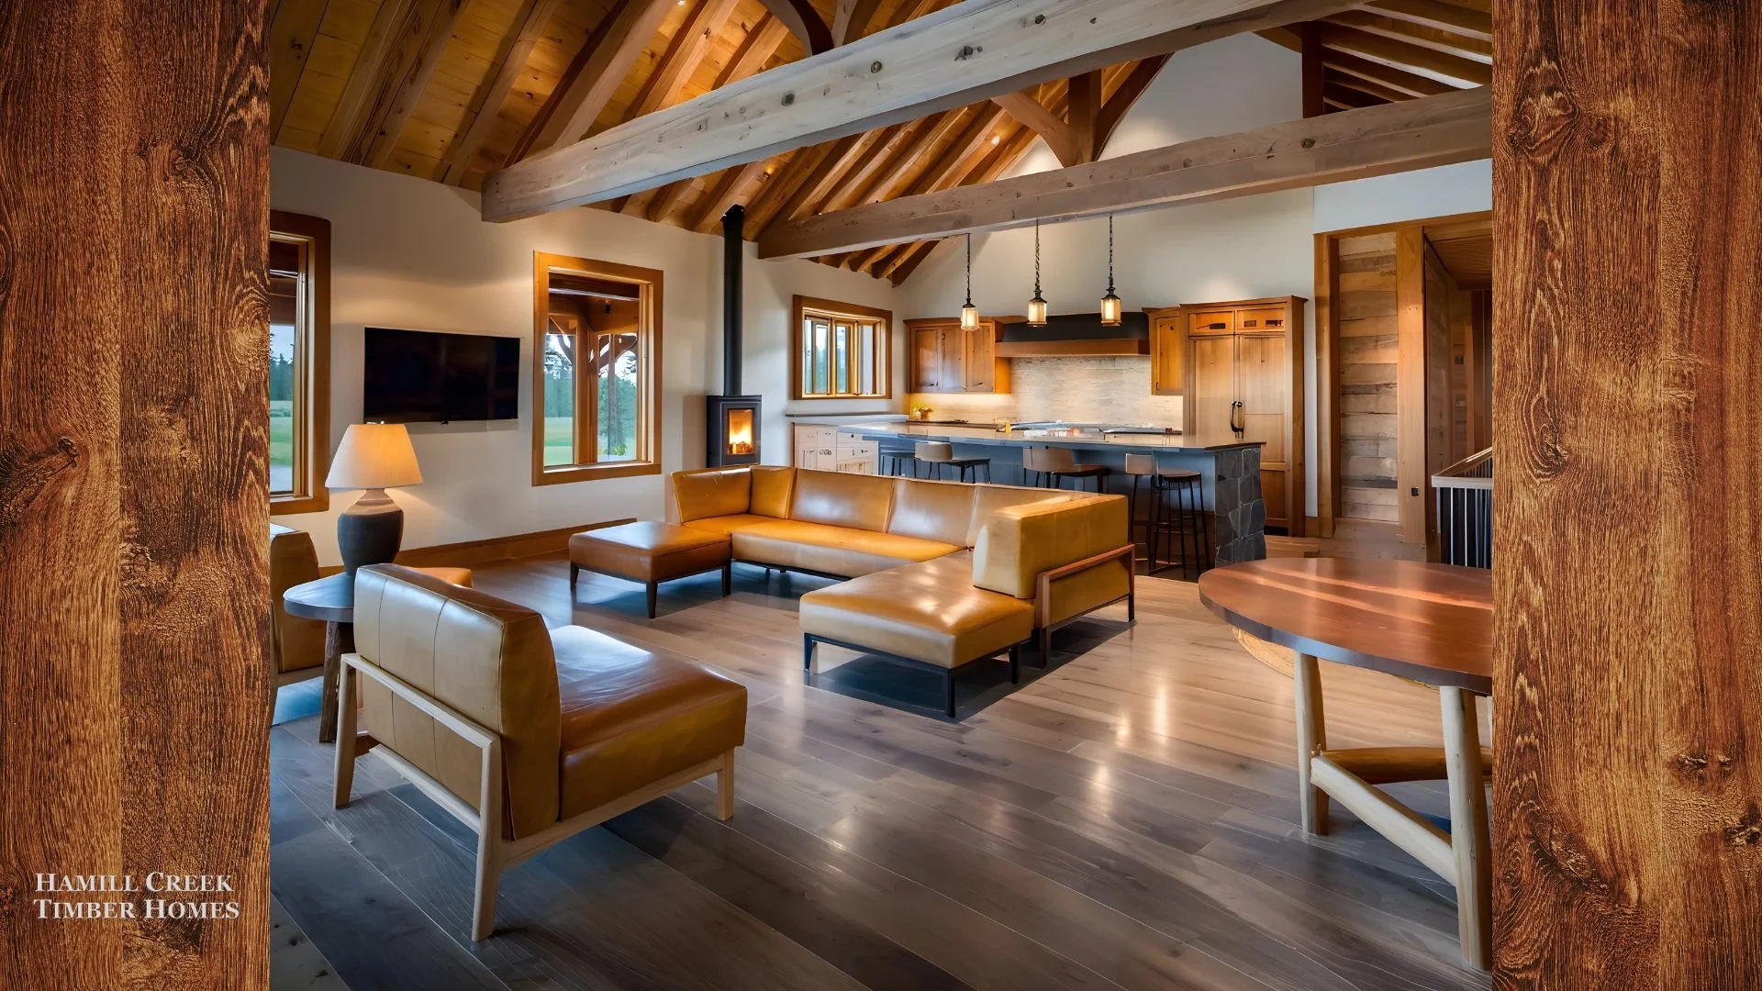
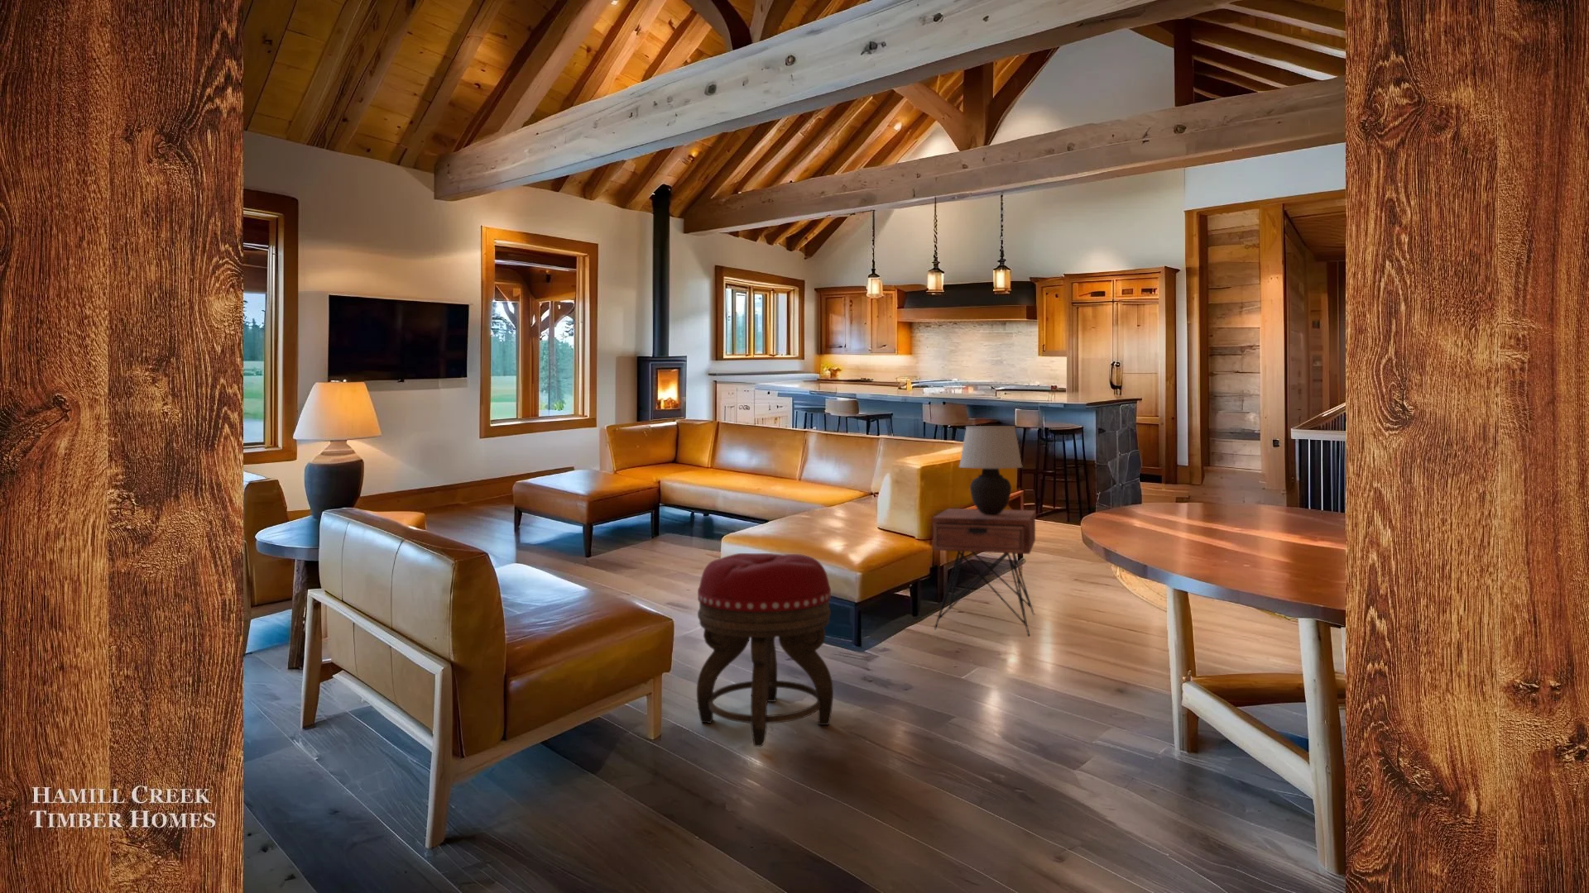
+ footstool [696,553,834,748]
+ table lamp [958,425,1023,515]
+ nightstand [932,508,1036,638]
